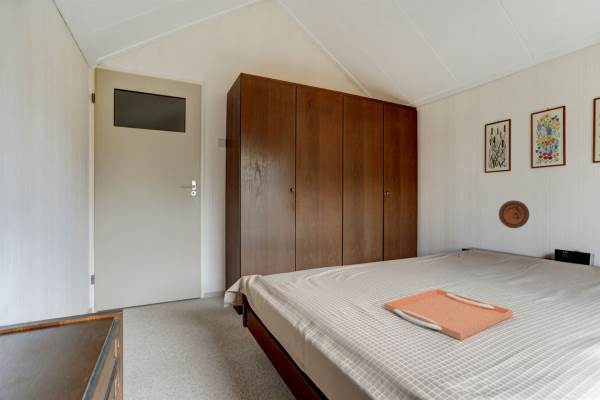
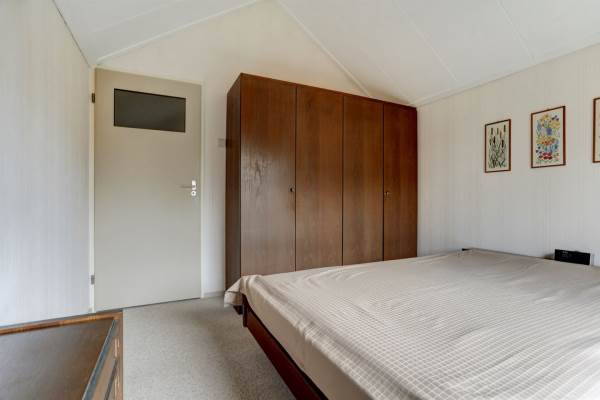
- decorative plate [498,200,530,229]
- serving tray [383,288,514,341]
